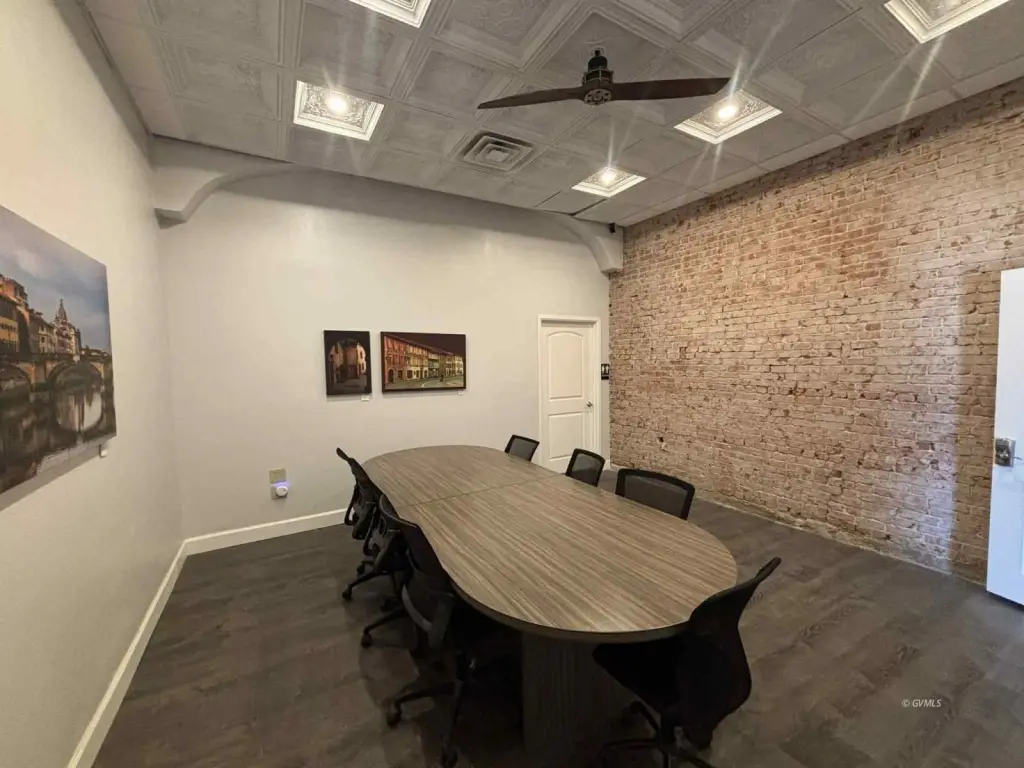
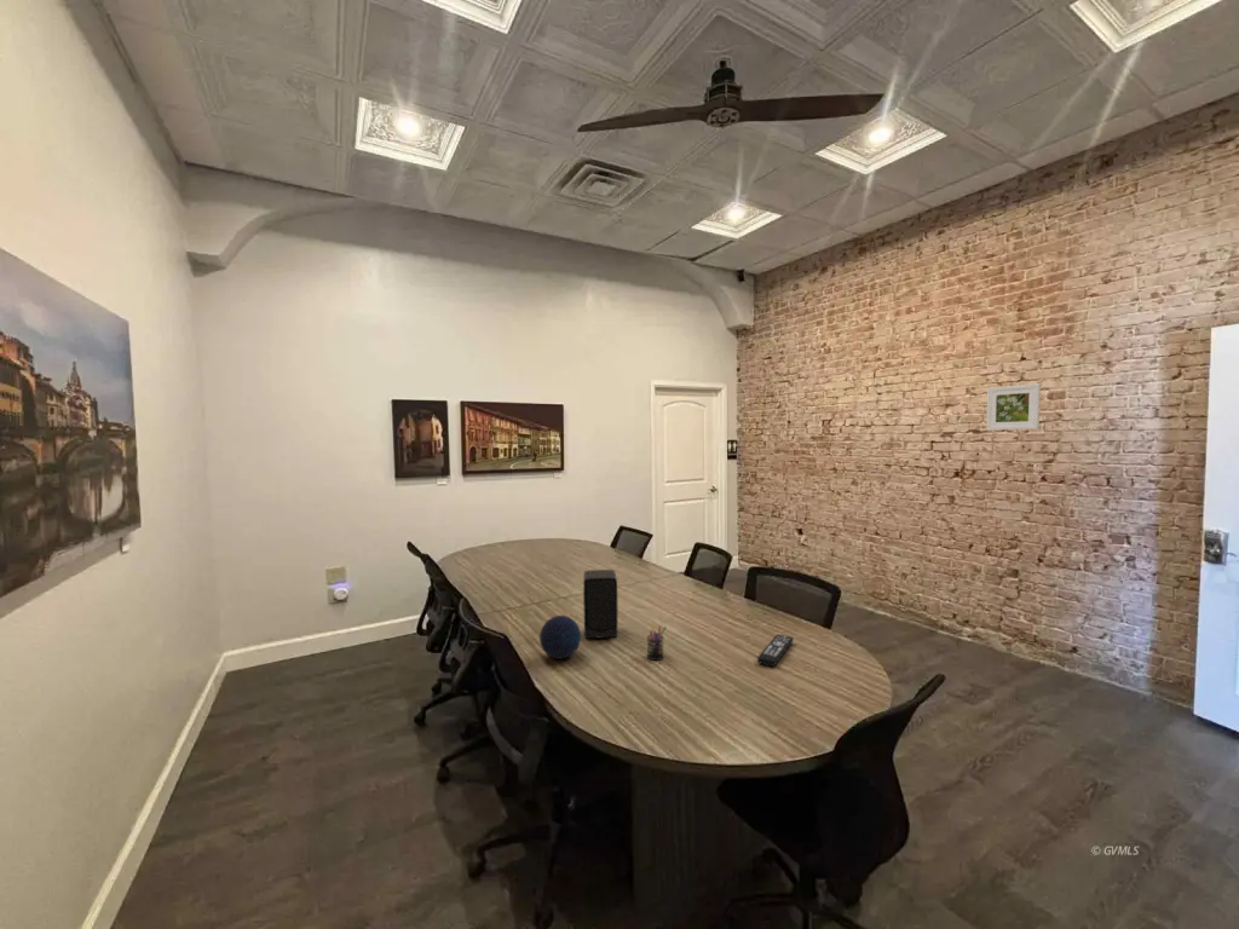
+ decorative orb [538,614,582,660]
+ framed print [985,382,1042,432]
+ remote control [756,634,795,668]
+ speaker [582,569,618,640]
+ pen holder [646,622,668,662]
